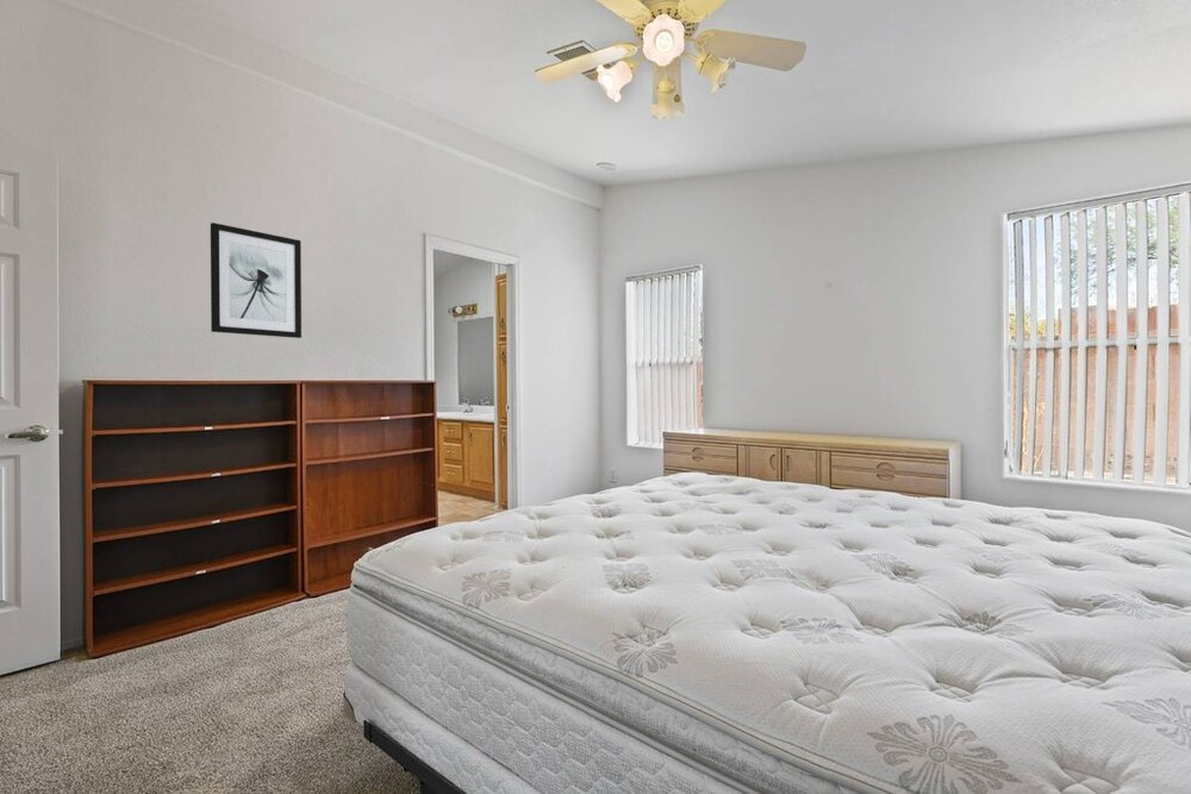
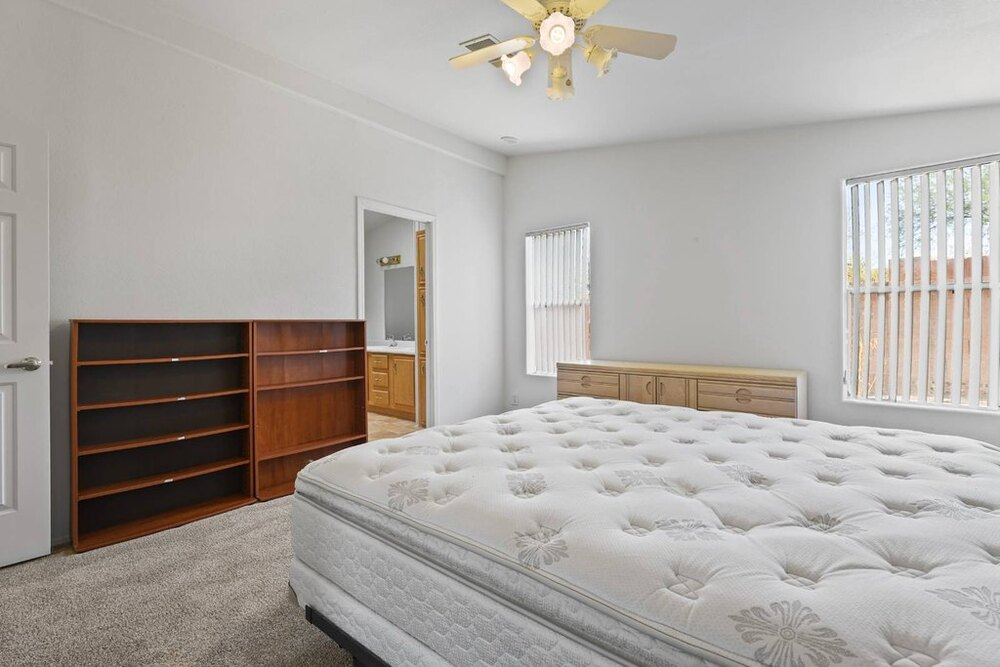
- wall art [210,221,303,339]
